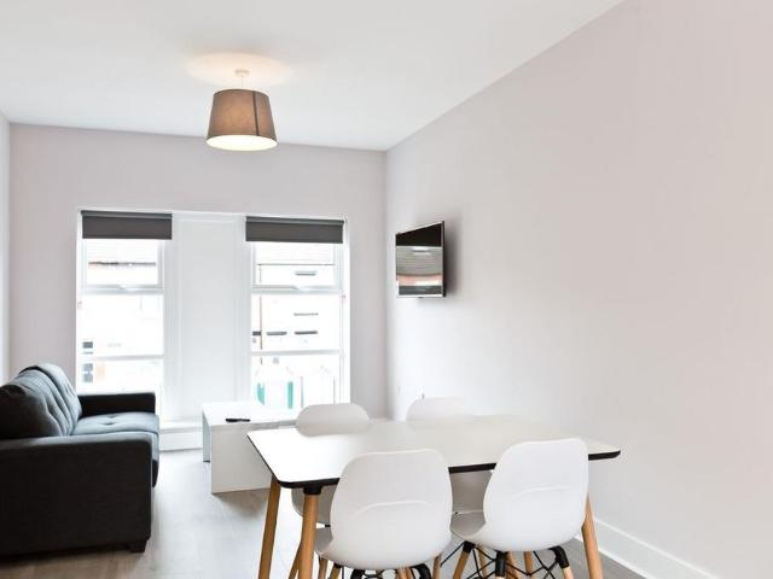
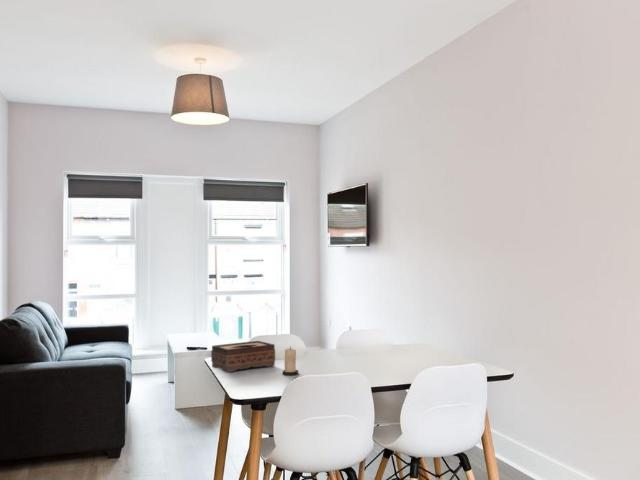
+ tissue box [210,340,276,373]
+ candle [281,346,299,376]
